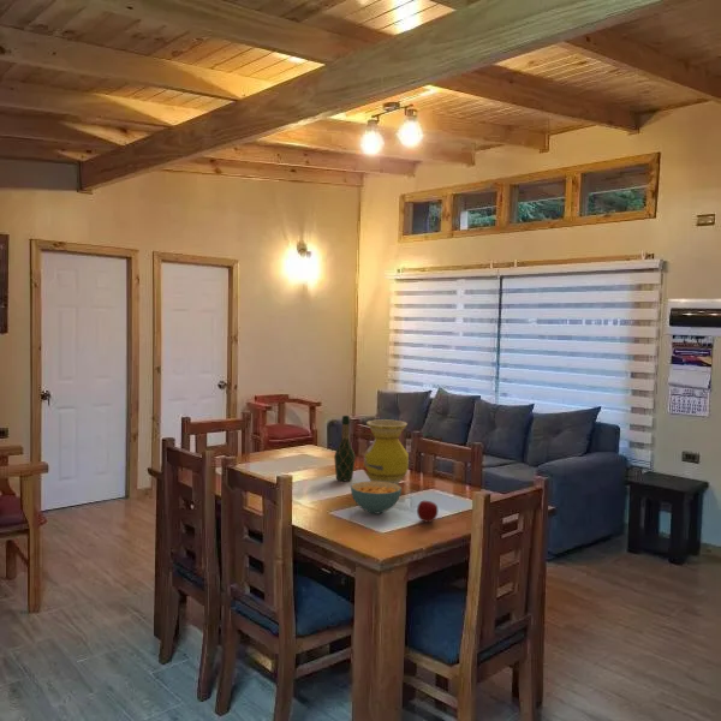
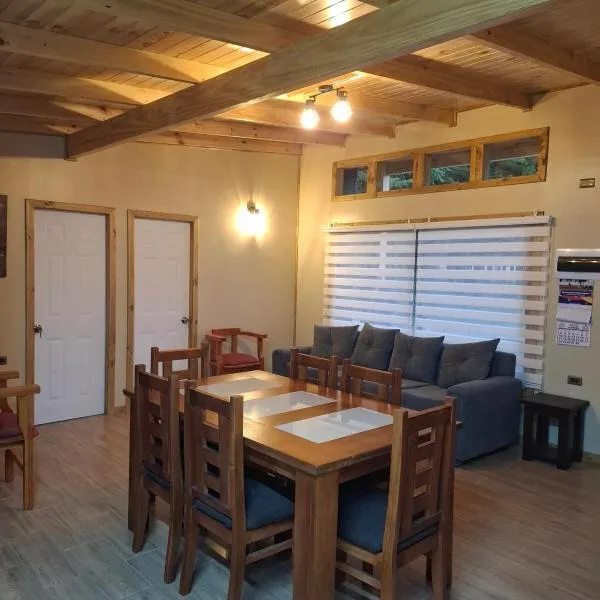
- vase [362,418,410,485]
- wine bottle [333,415,357,482]
- apple [416,500,439,524]
- cereal bowl [350,481,403,516]
